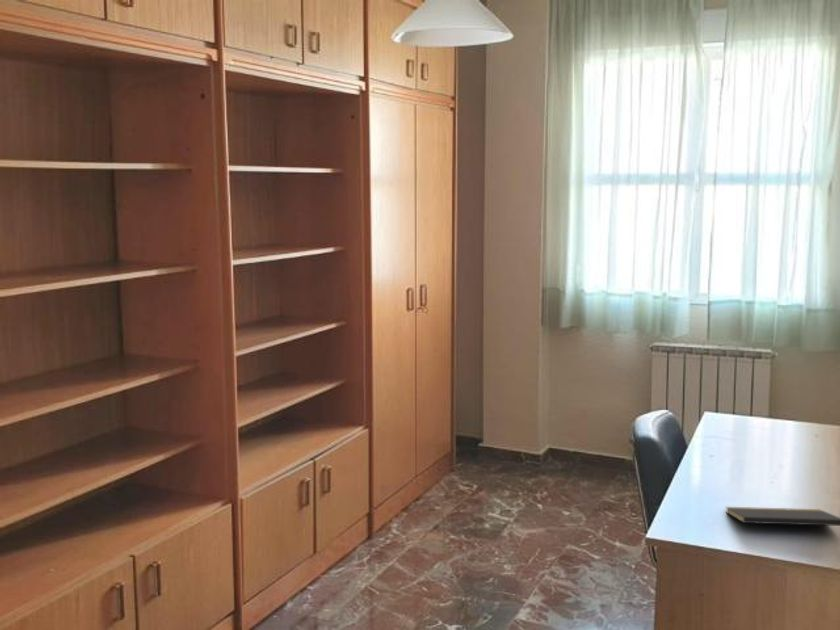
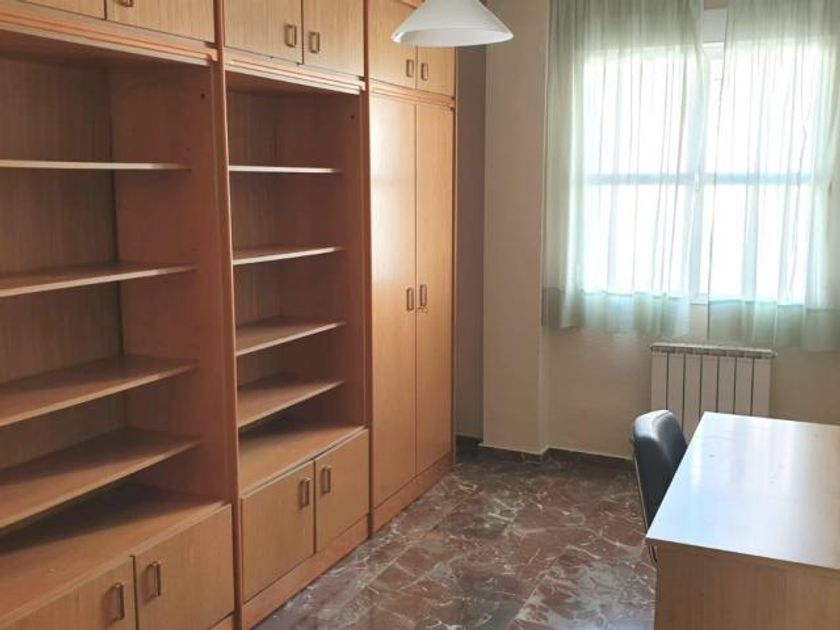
- notepad [724,506,840,527]
